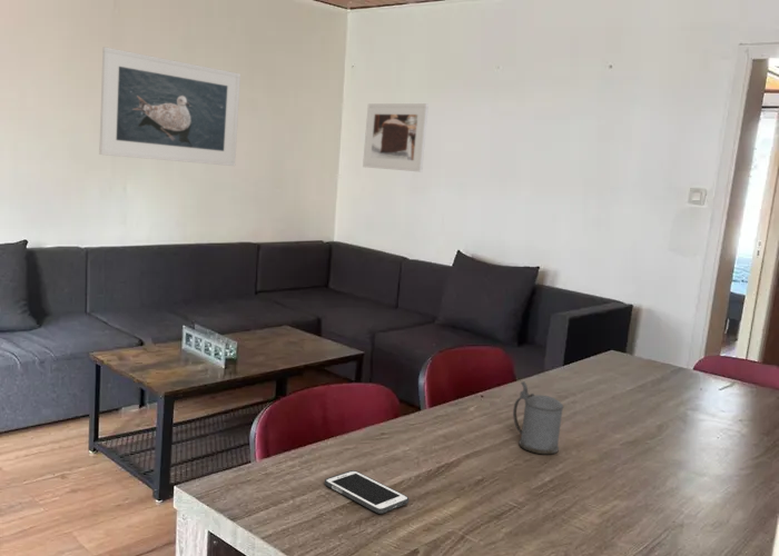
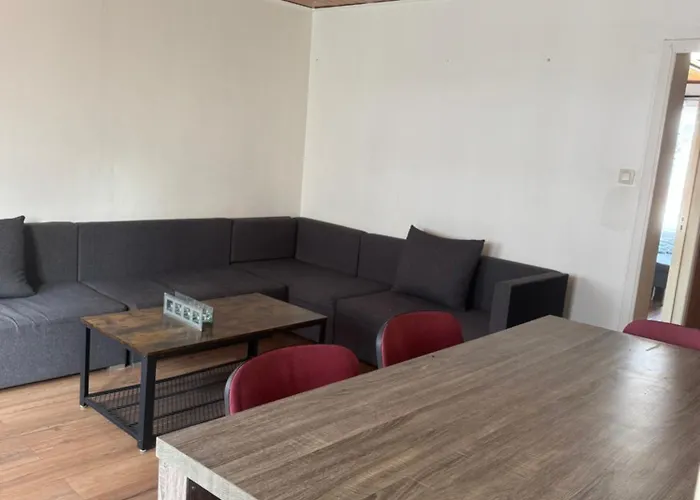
- beer stein [512,380,564,455]
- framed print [362,102,430,173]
- cell phone [324,469,410,515]
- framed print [98,46,241,167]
